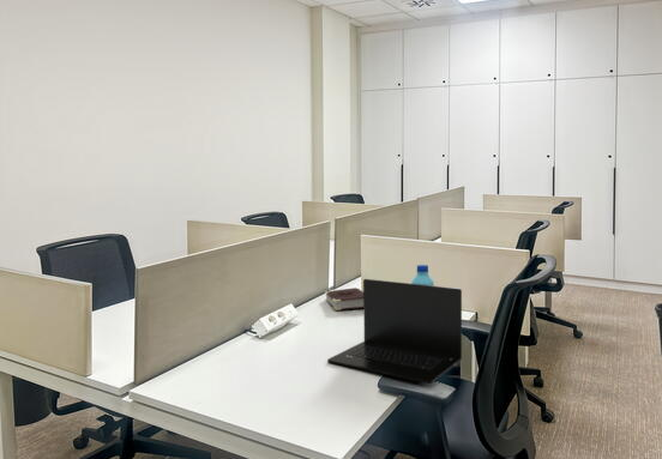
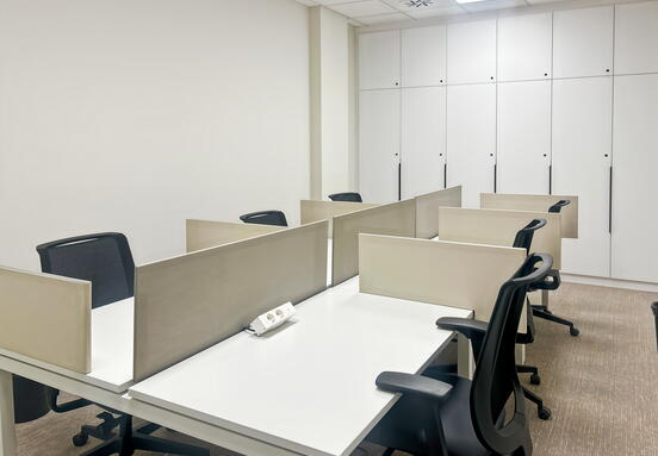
- book [324,286,363,312]
- water bottle [410,264,435,286]
- laptop [326,278,463,385]
